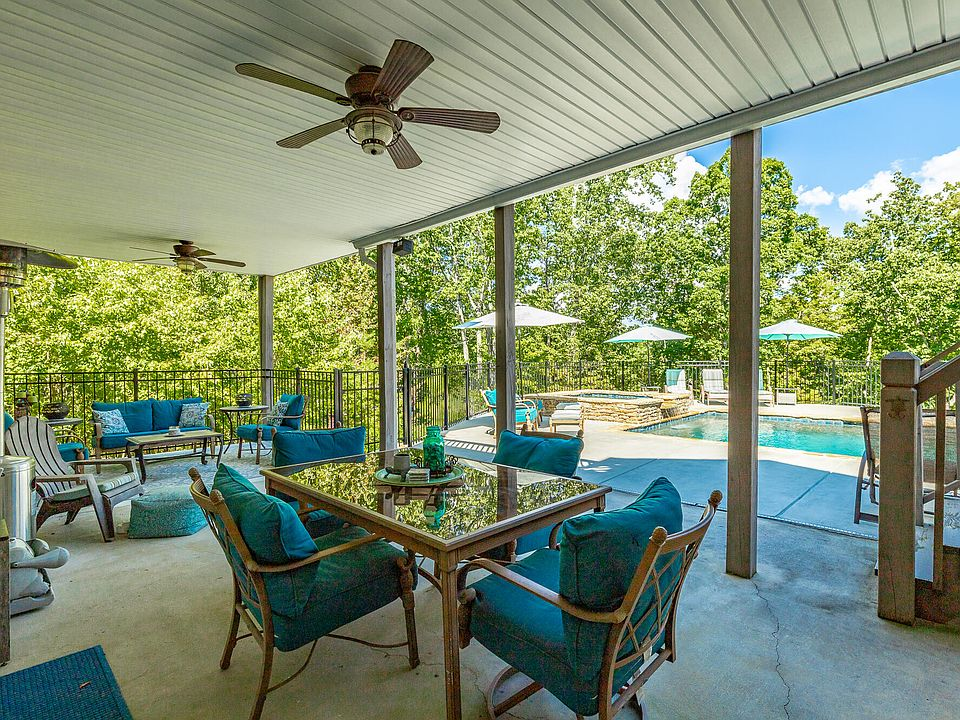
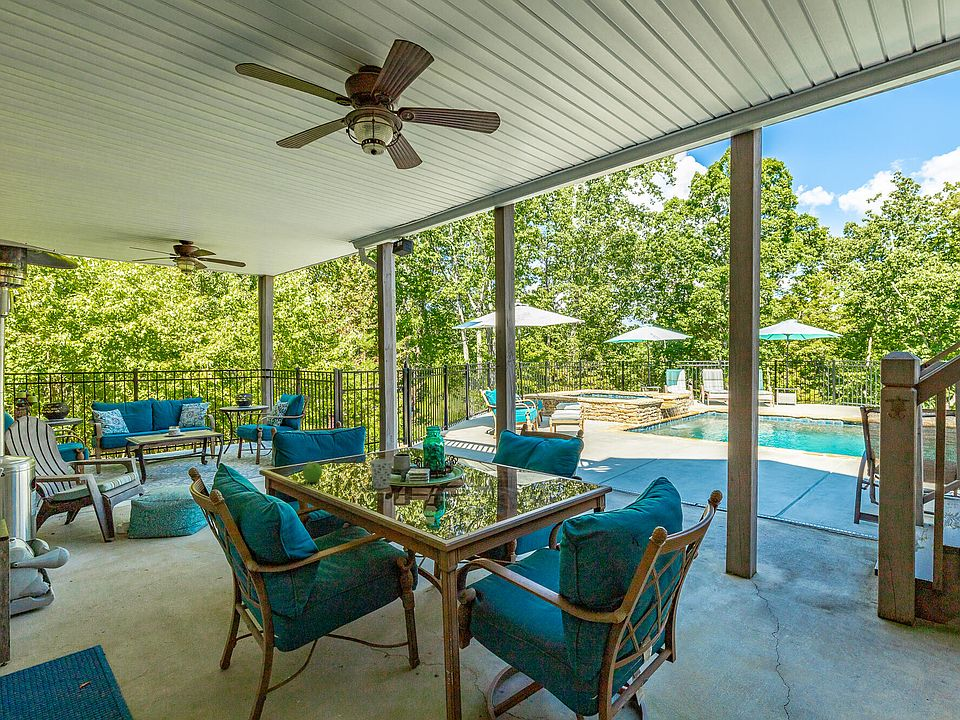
+ fruit [302,461,323,483]
+ cup [369,458,394,489]
